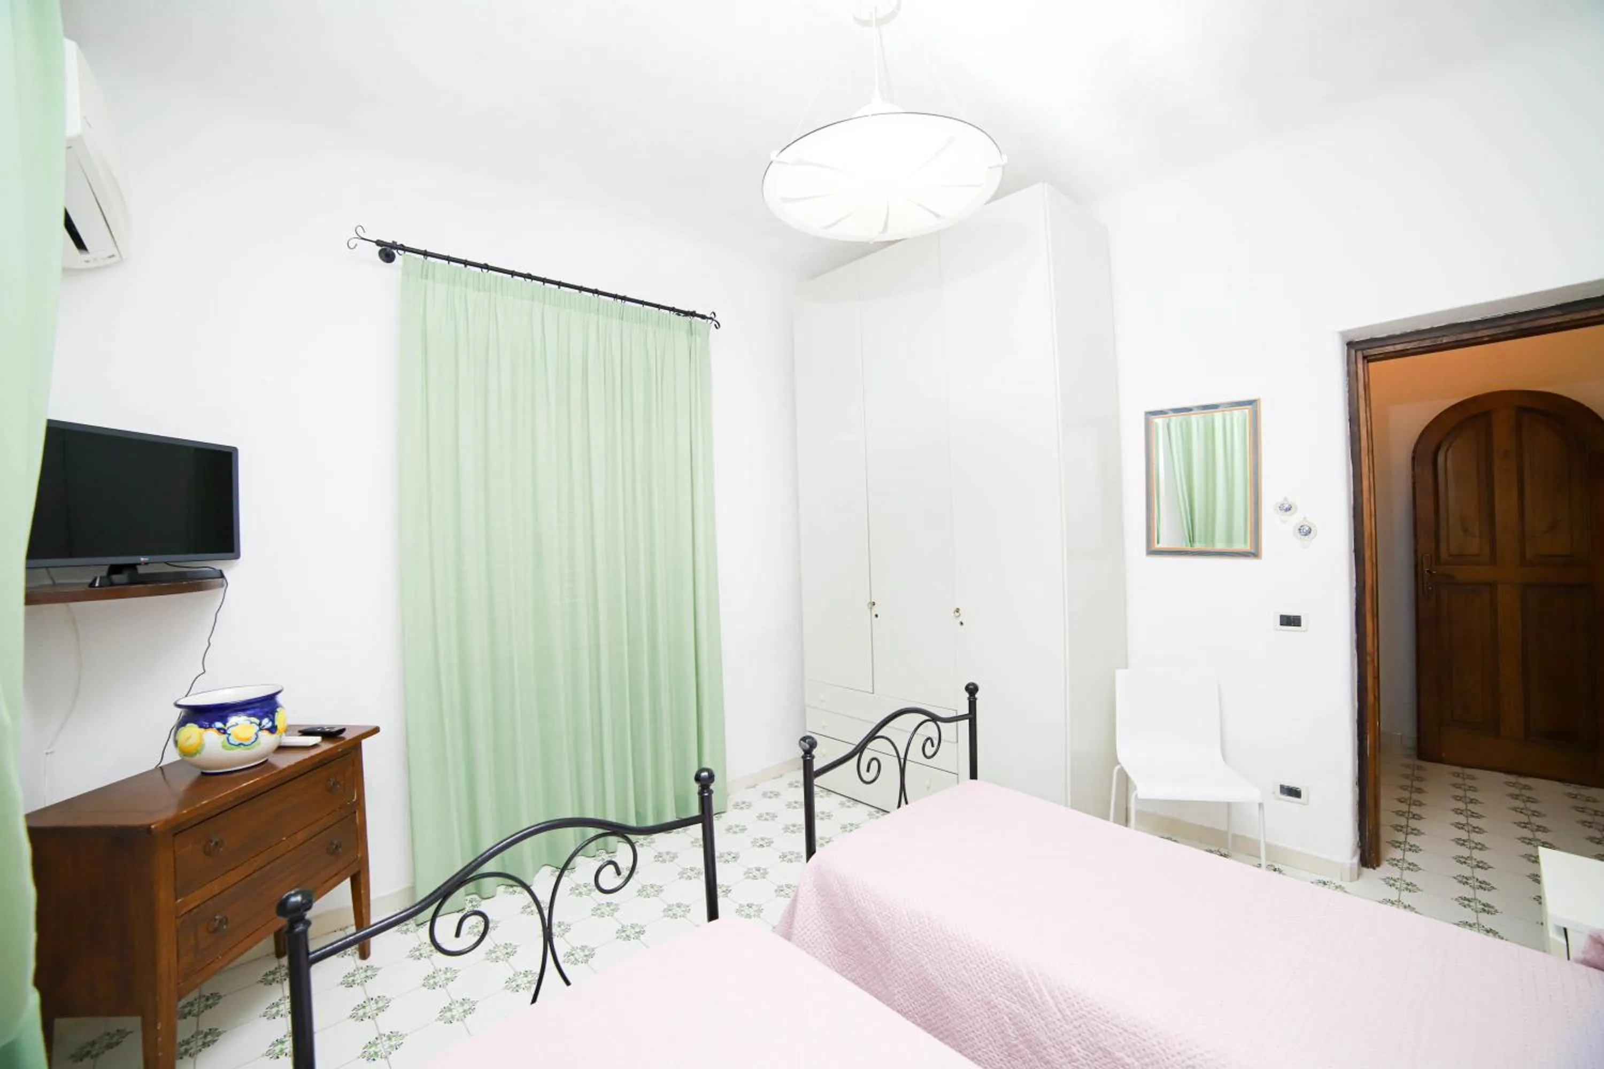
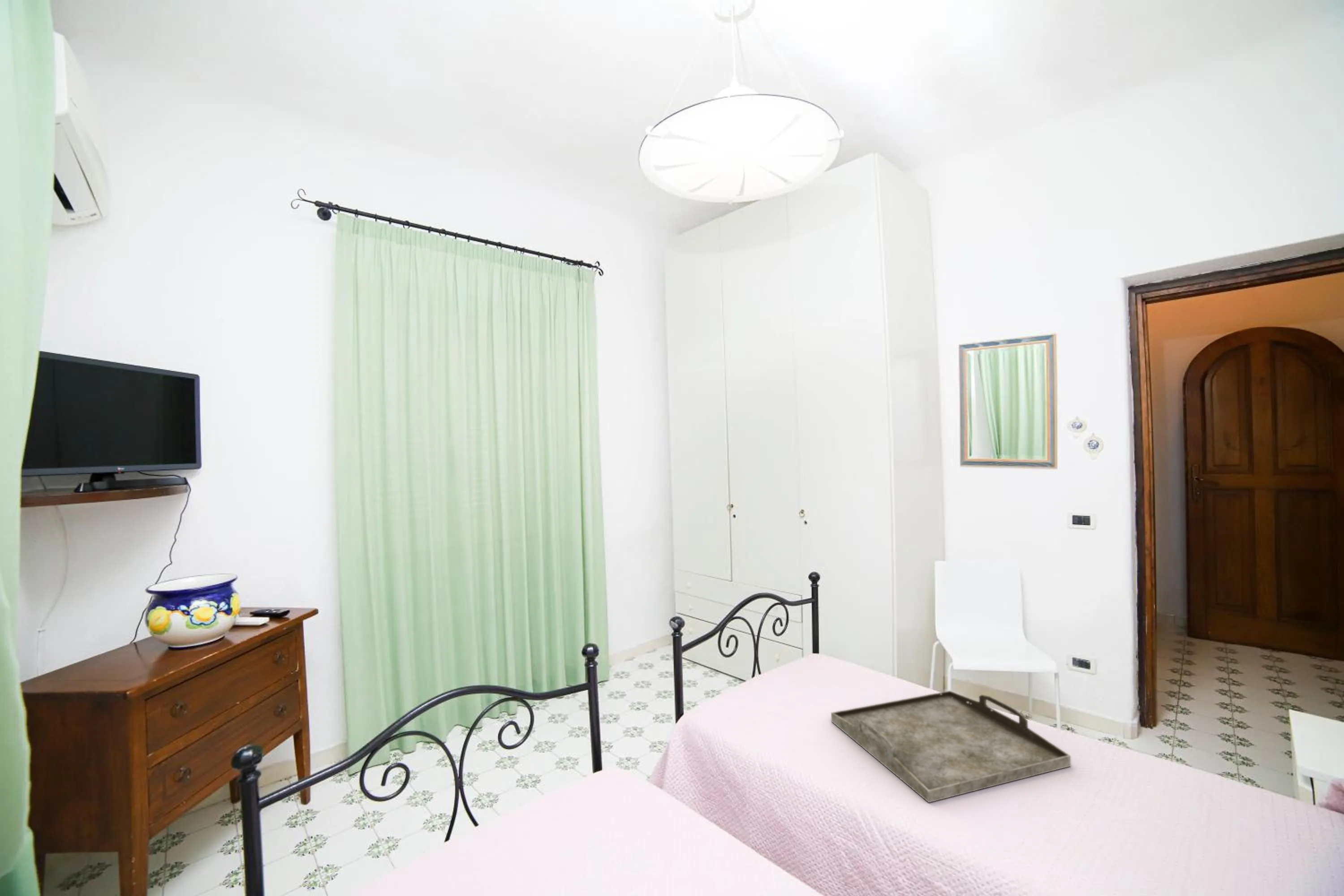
+ serving tray [831,690,1072,803]
